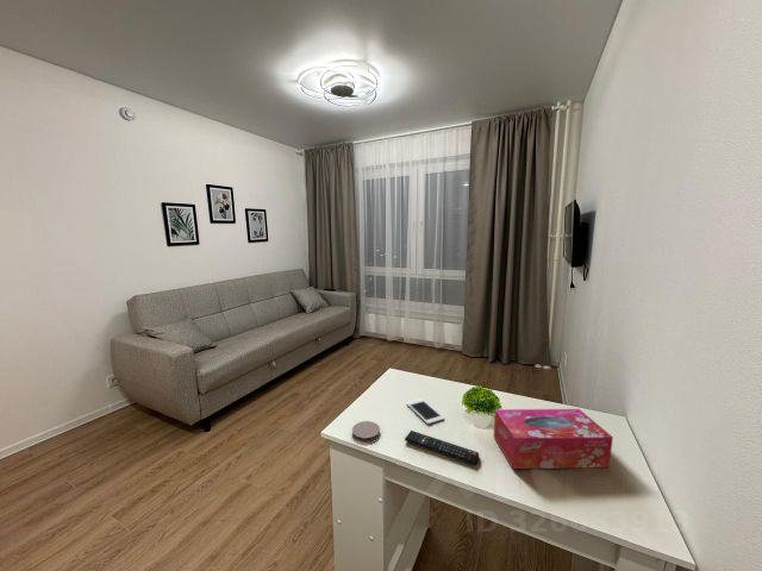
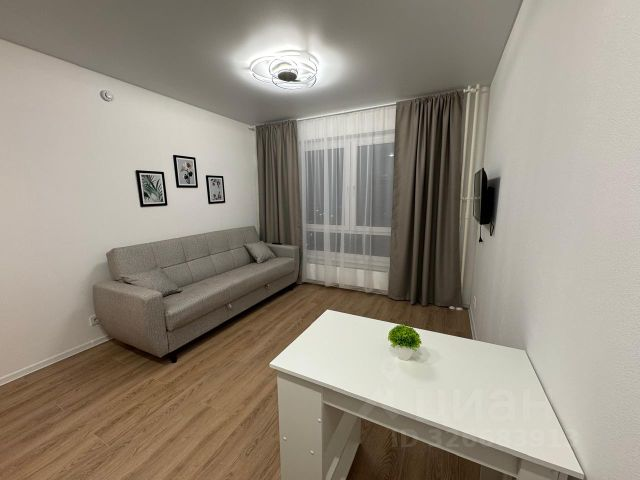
- coaster [351,420,381,443]
- cell phone [405,397,445,425]
- tissue box [493,408,614,470]
- remote control [404,429,480,466]
